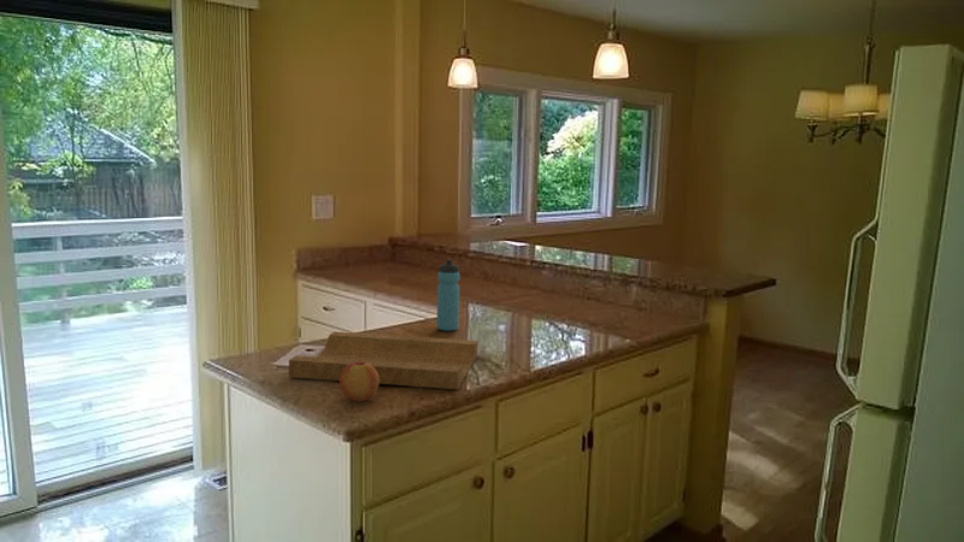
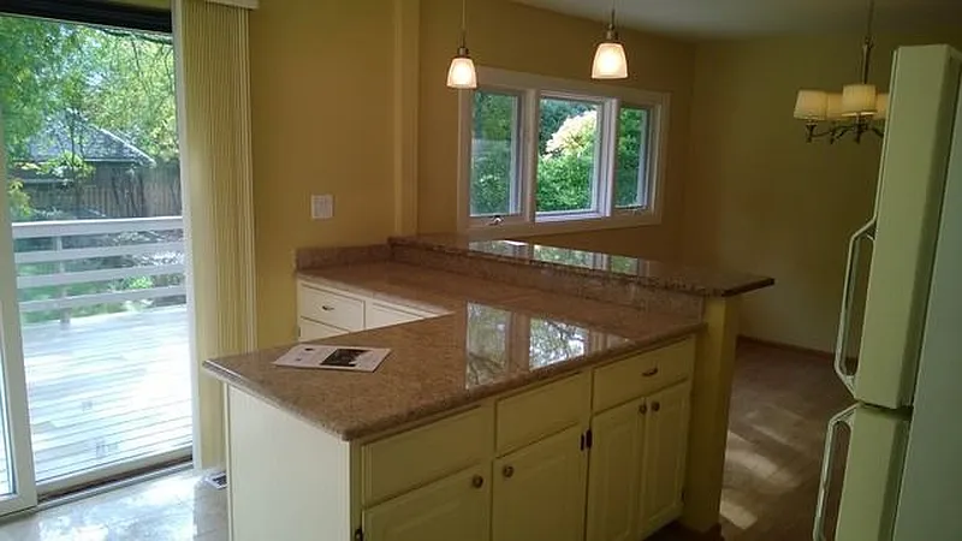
- apple [339,363,380,402]
- water bottle [436,259,460,332]
- cutting board [288,331,480,390]
